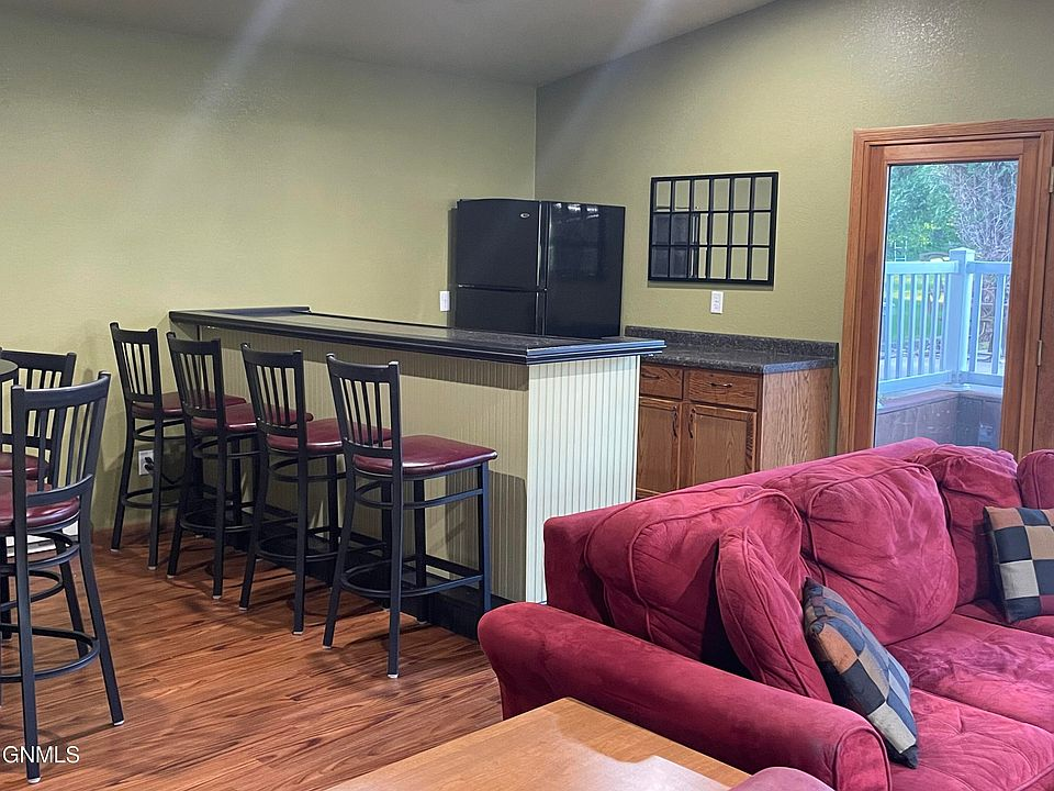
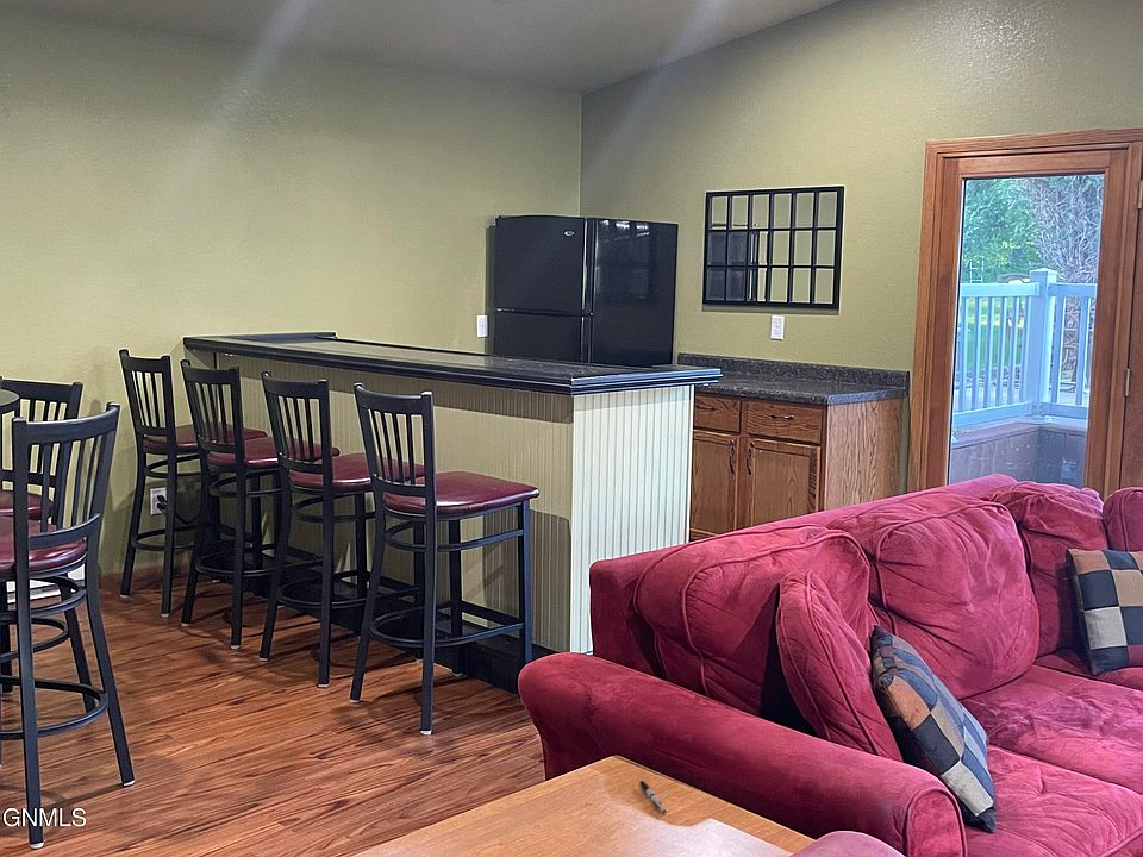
+ pen [637,777,668,814]
